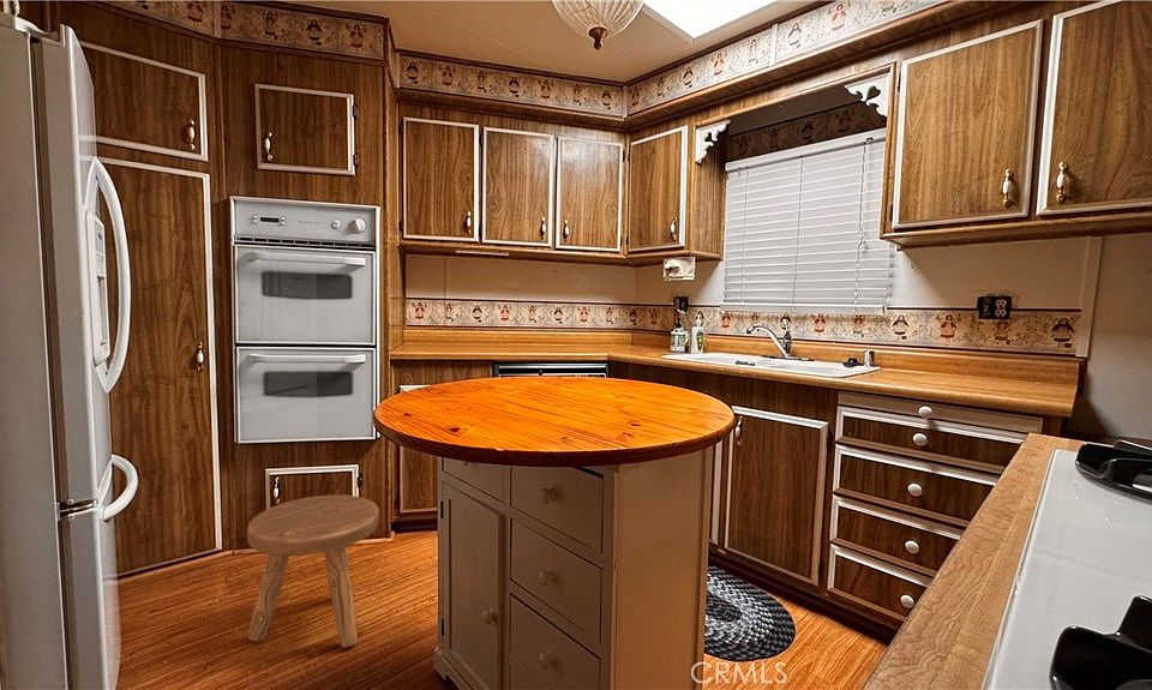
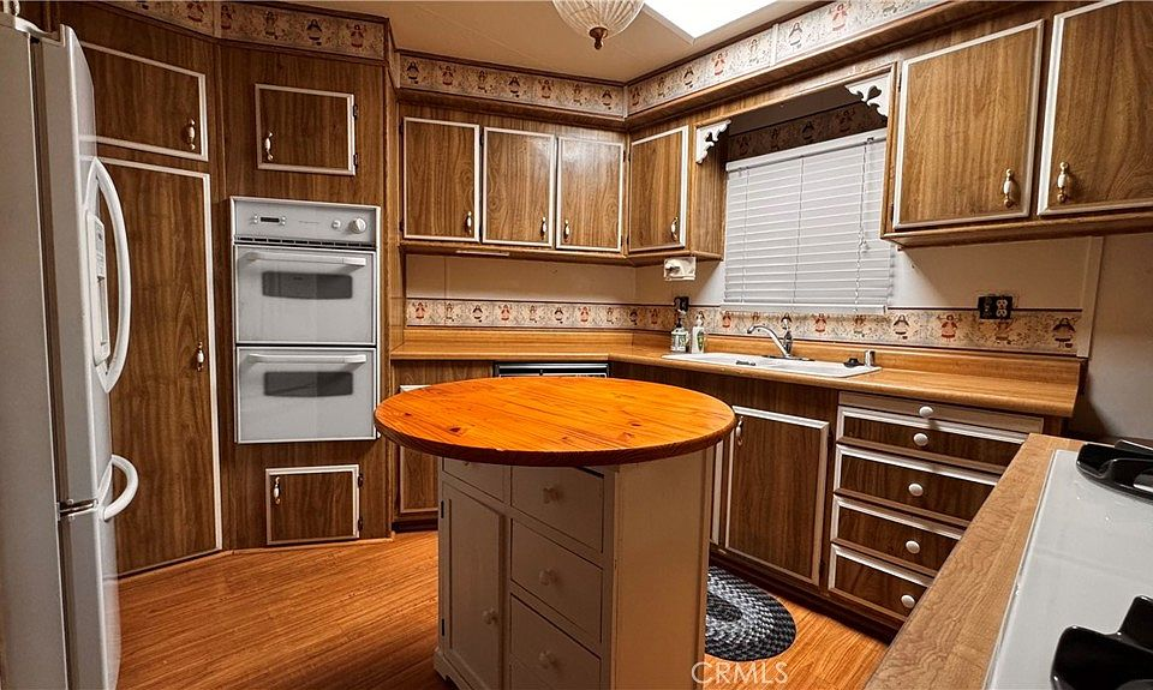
- stool [246,494,380,648]
